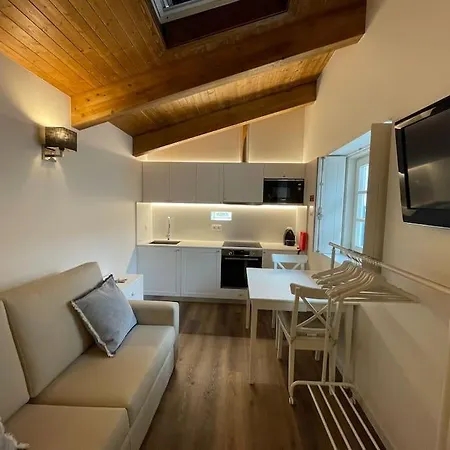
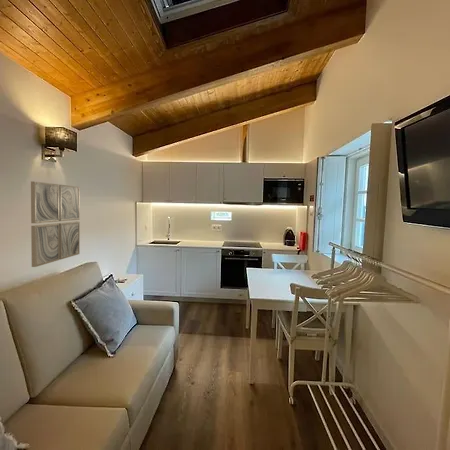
+ wall art [30,180,81,268]
